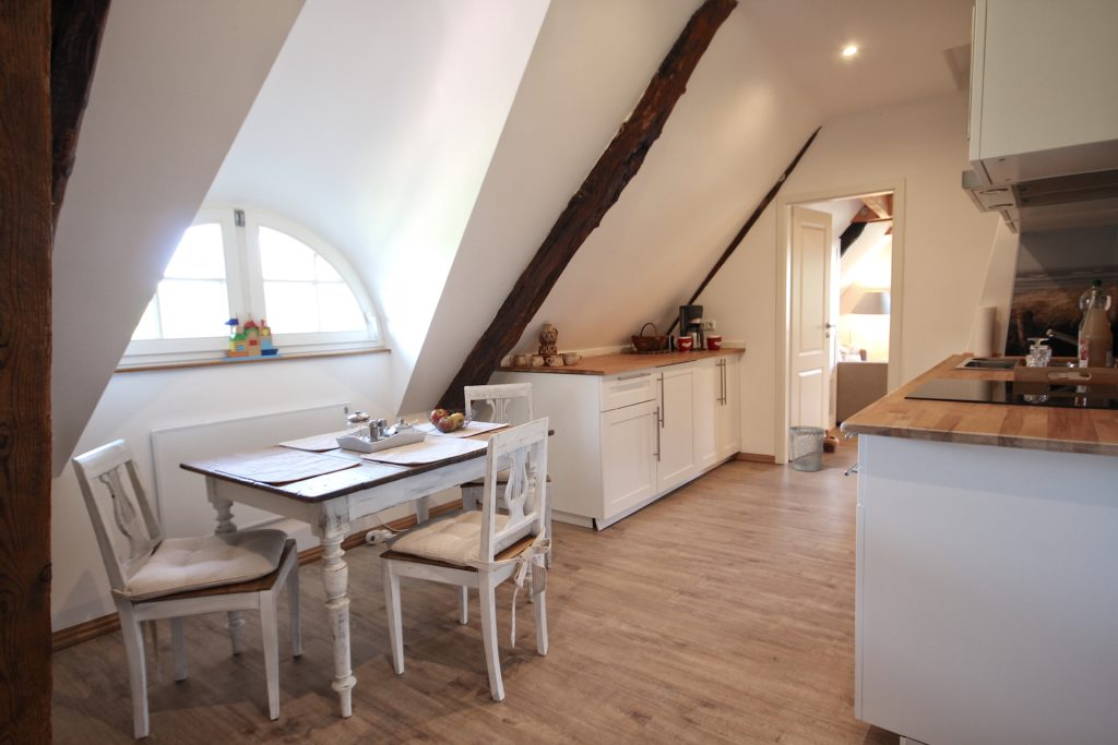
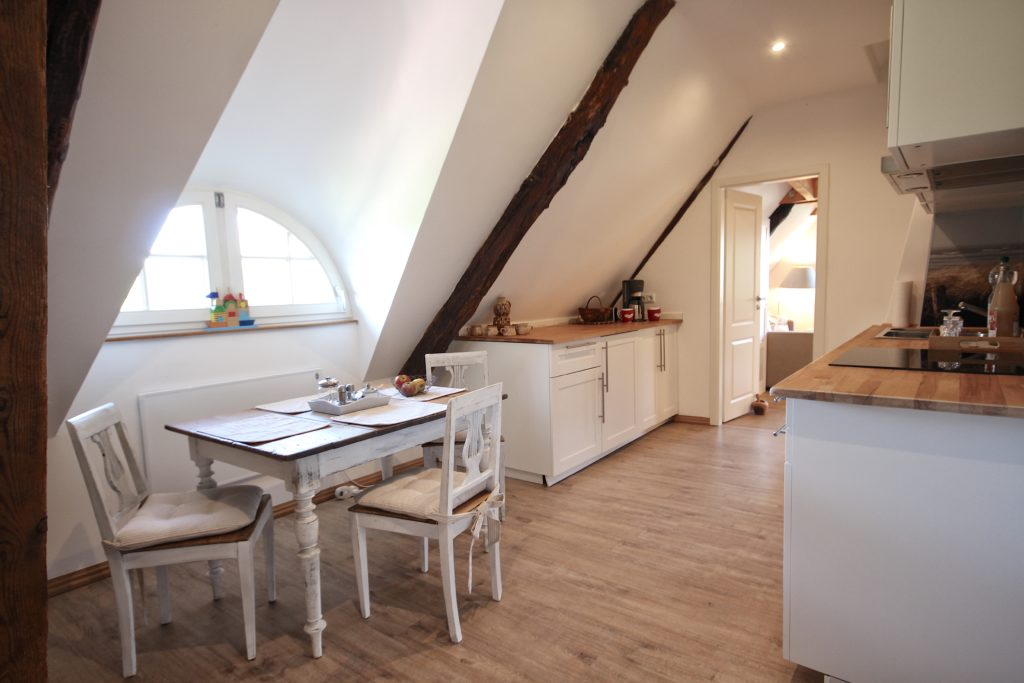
- wastebasket [788,425,825,472]
